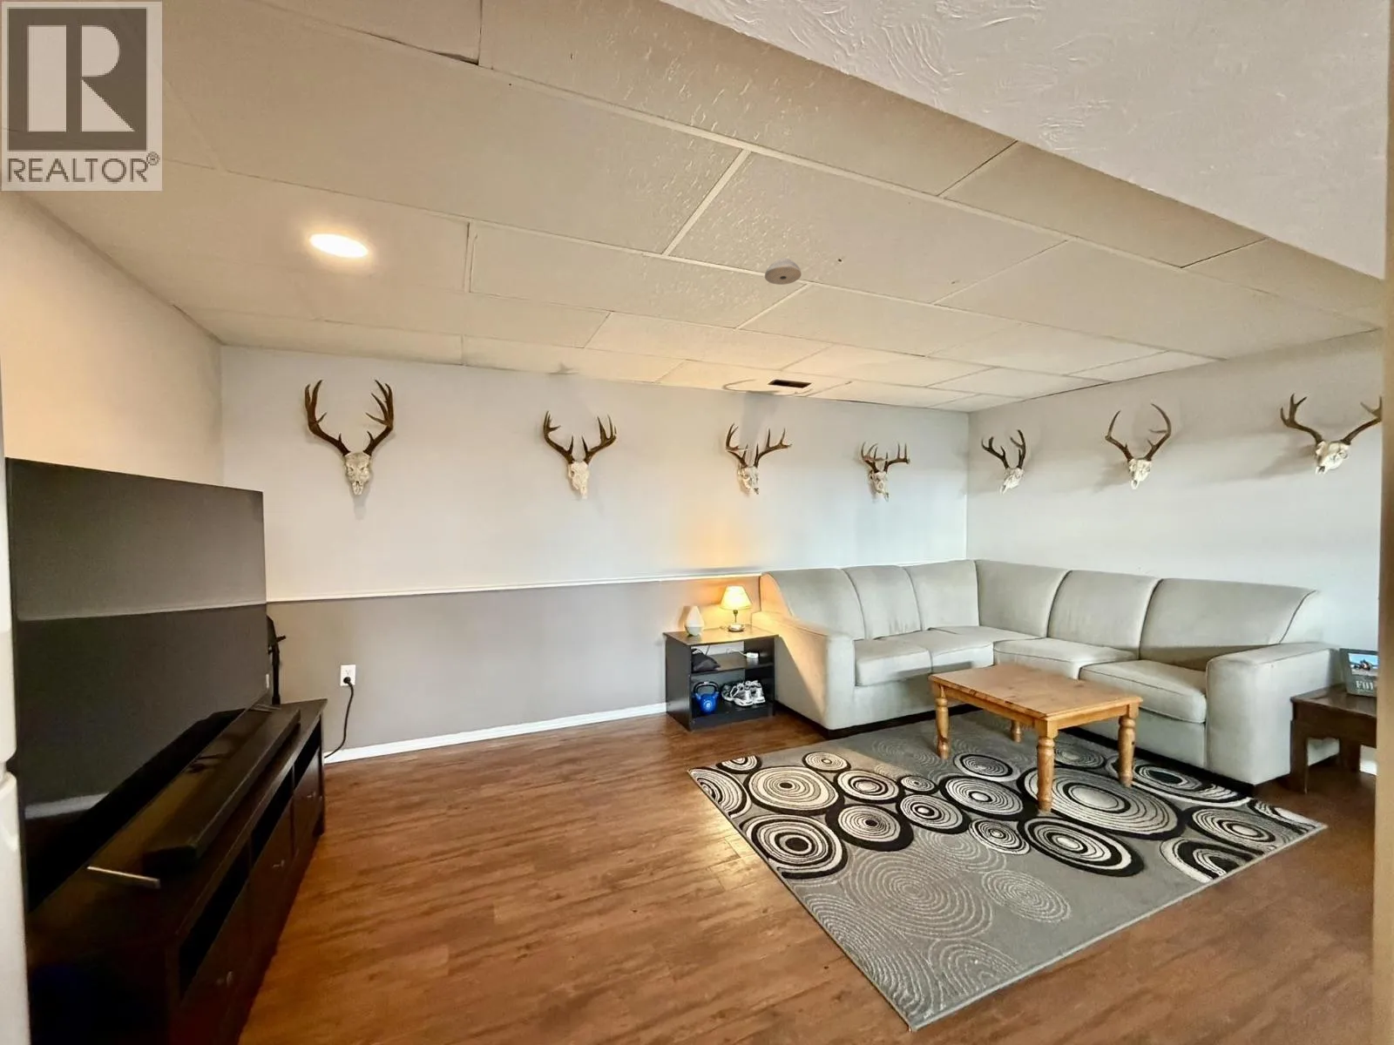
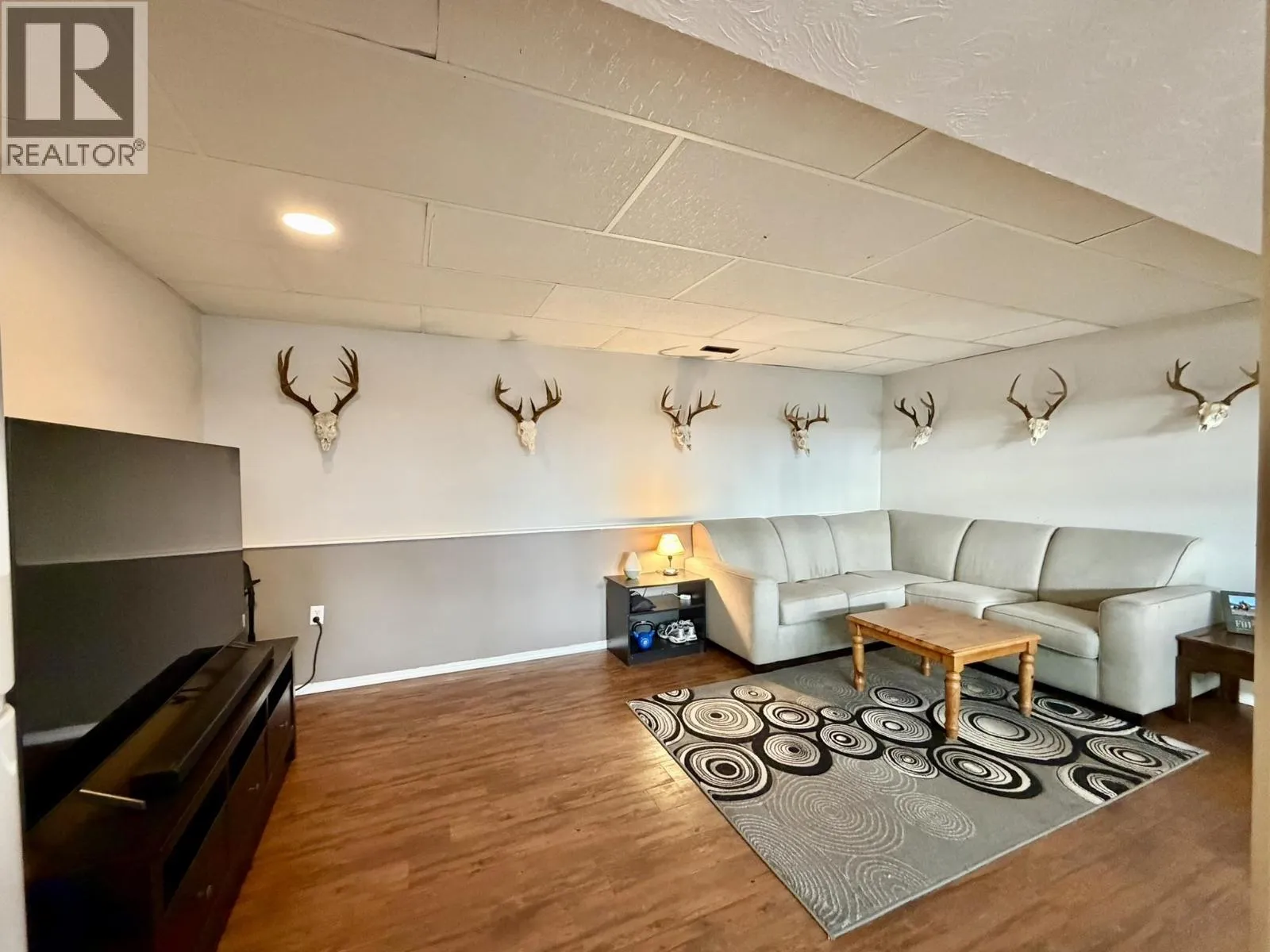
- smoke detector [764,257,802,285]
